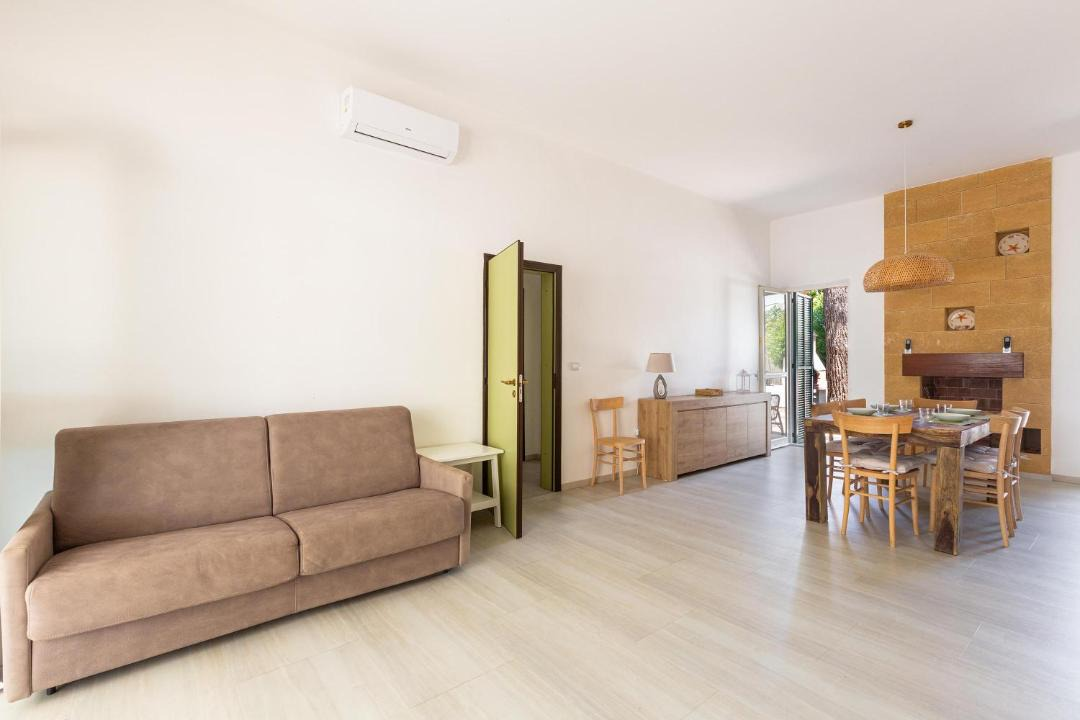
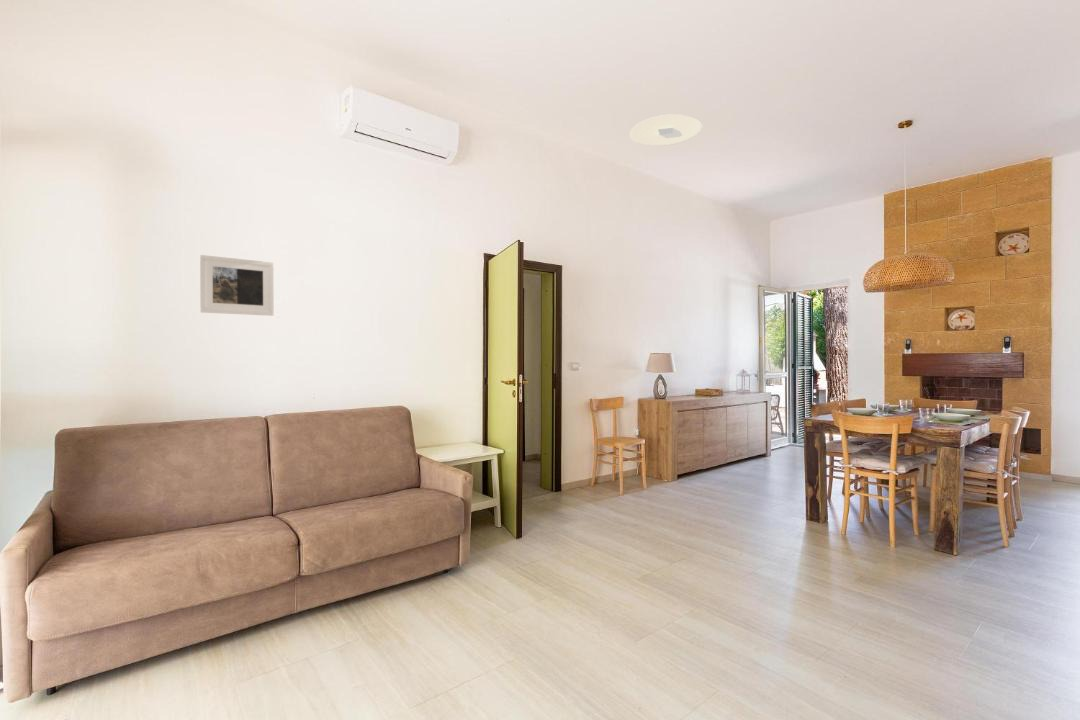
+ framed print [199,254,275,317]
+ ceiling light [629,113,703,147]
